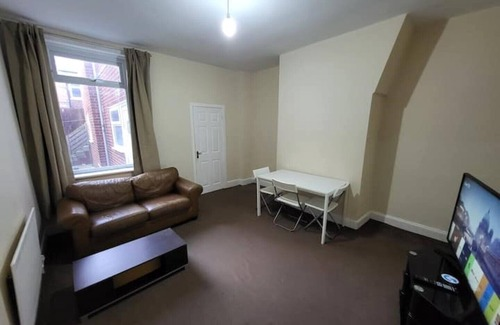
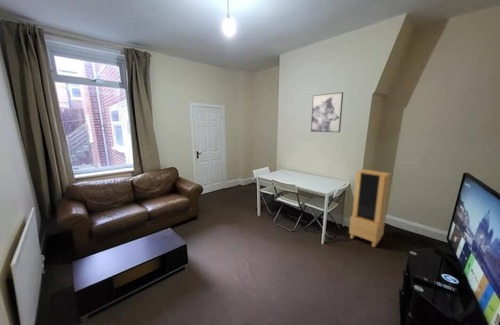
+ wall art [310,91,344,133]
+ storage cabinet [348,168,392,248]
